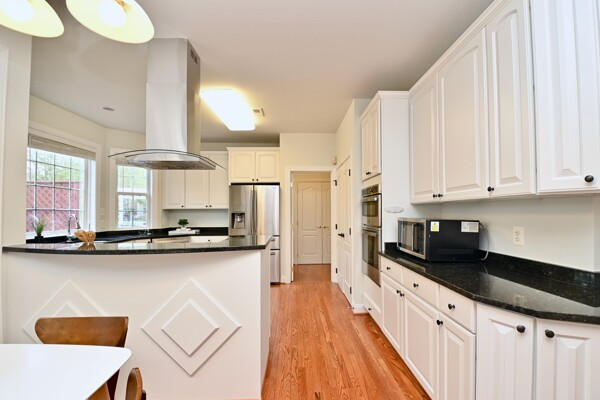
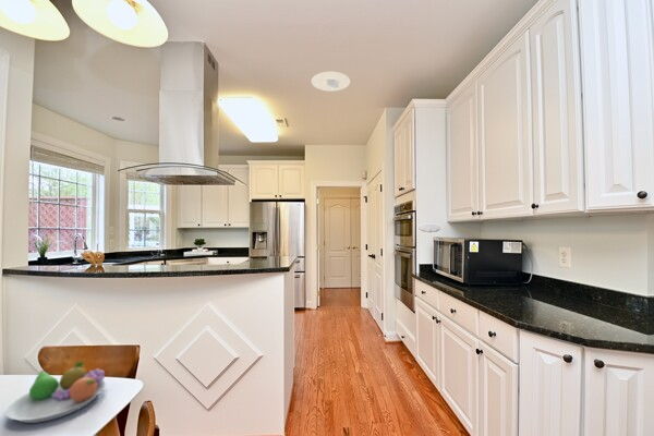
+ recessed light [311,71,351,93]
+ fruit bowl [4,361,107,424]
